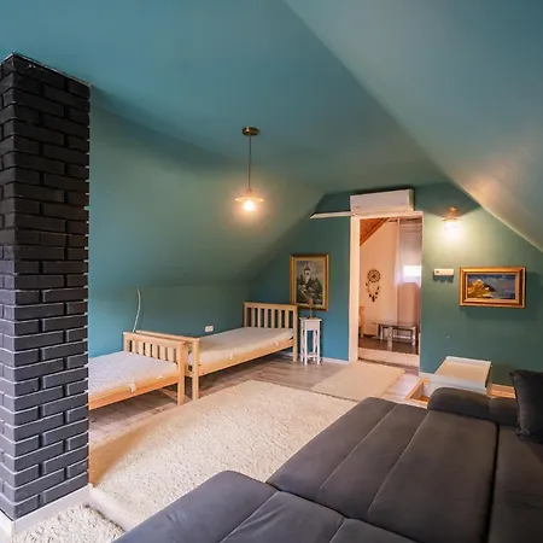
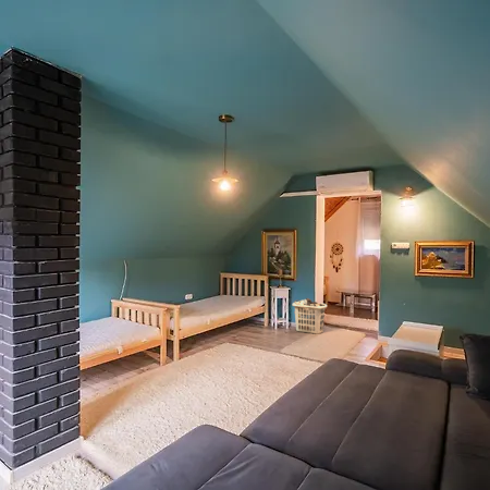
+ clothes hamper [292,297,328,335]
